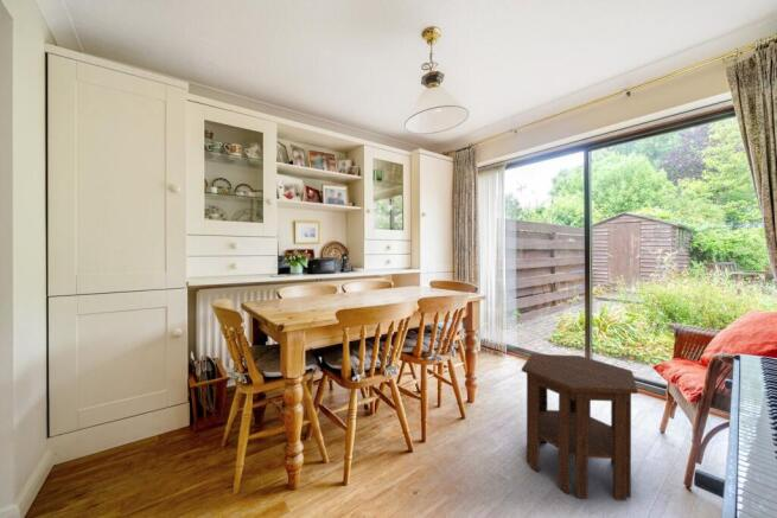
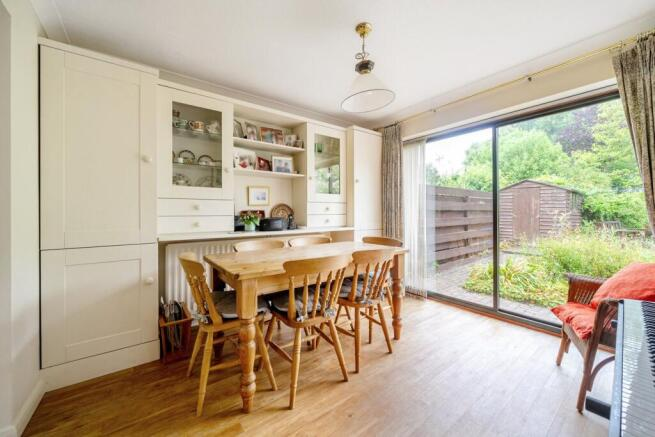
- side table [521,353,638,501]
